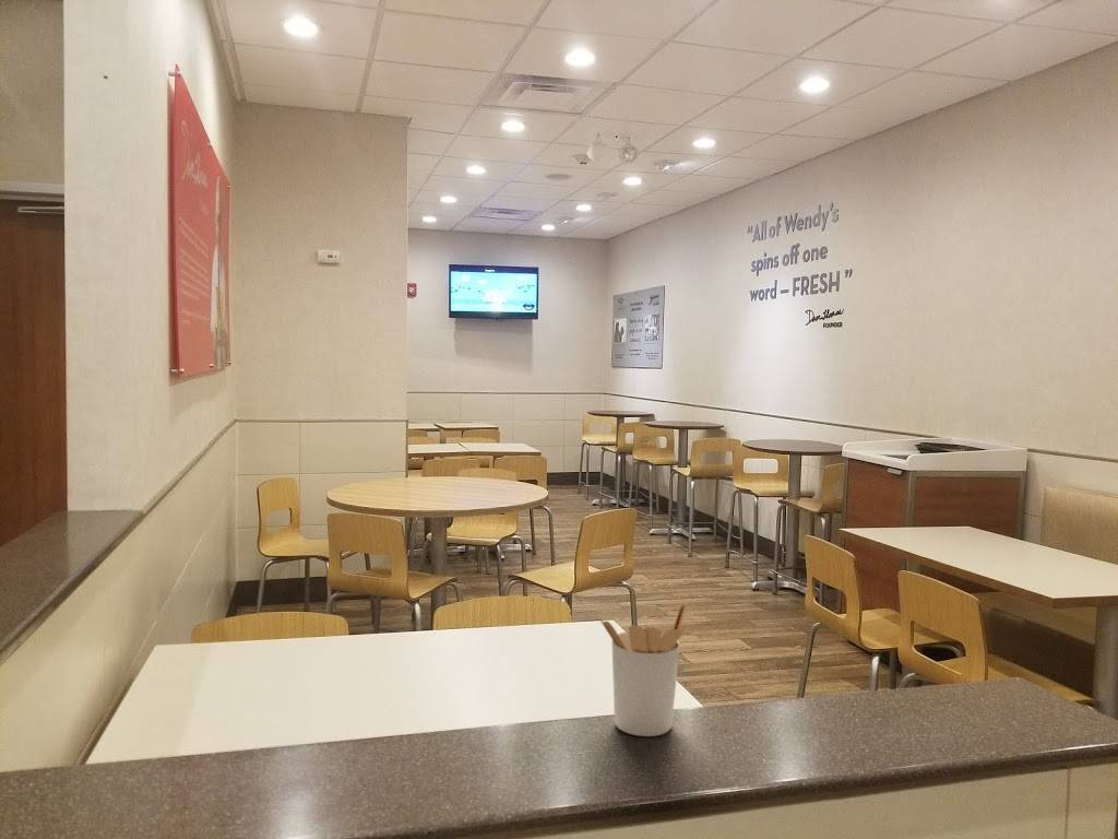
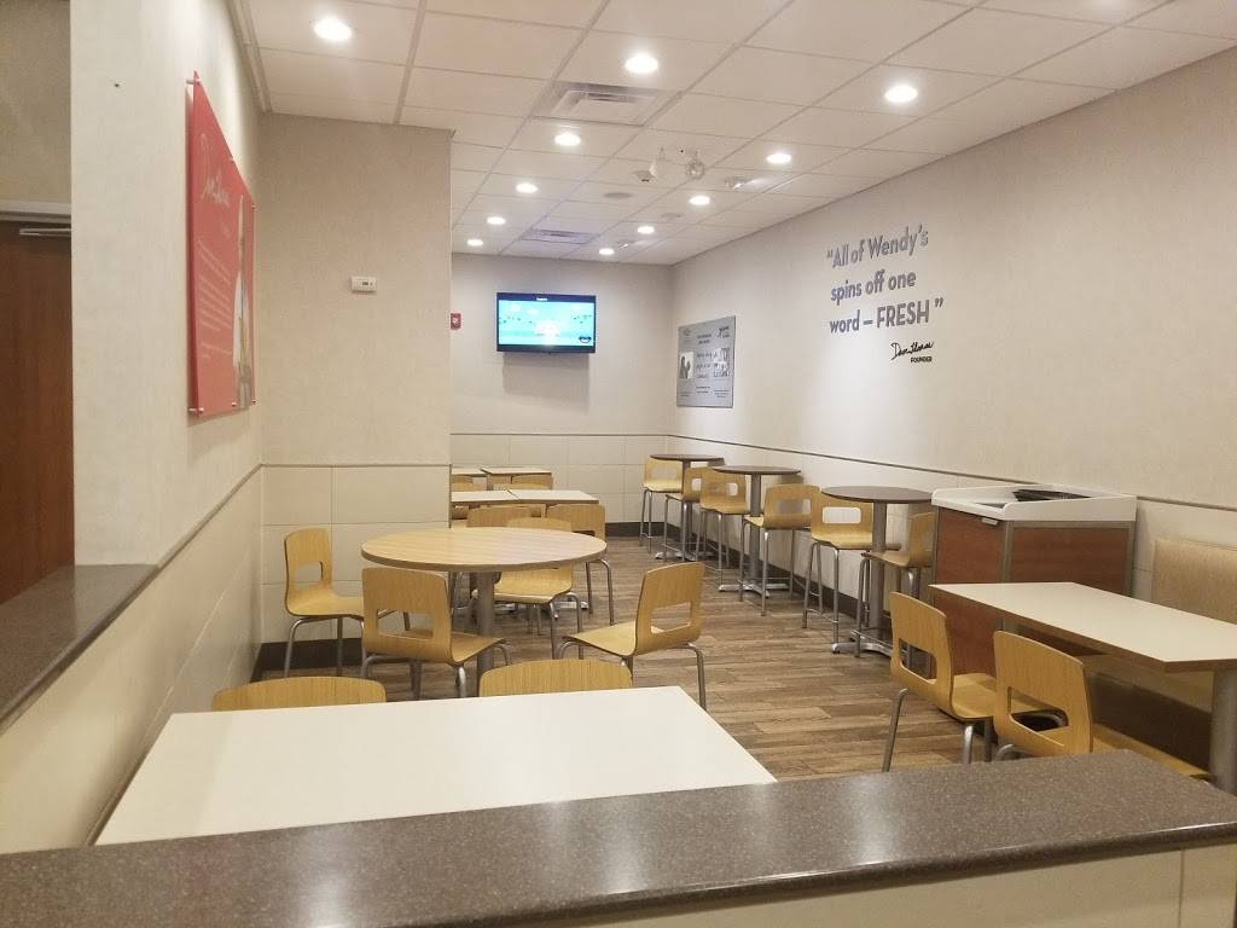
- utensil holder [599,602,688,737]
